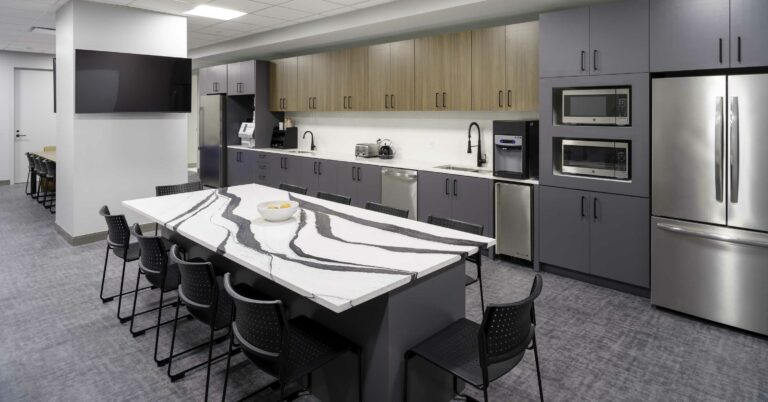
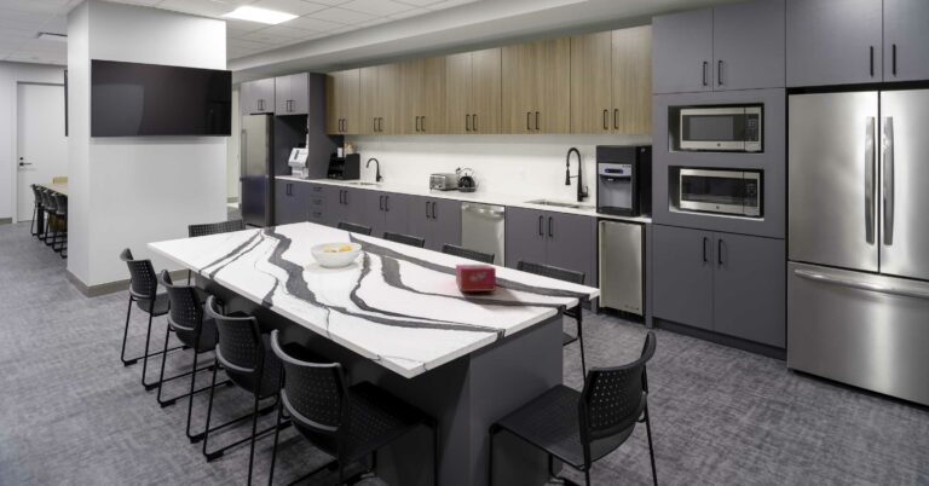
+ tissue box [455,264,497,293]
